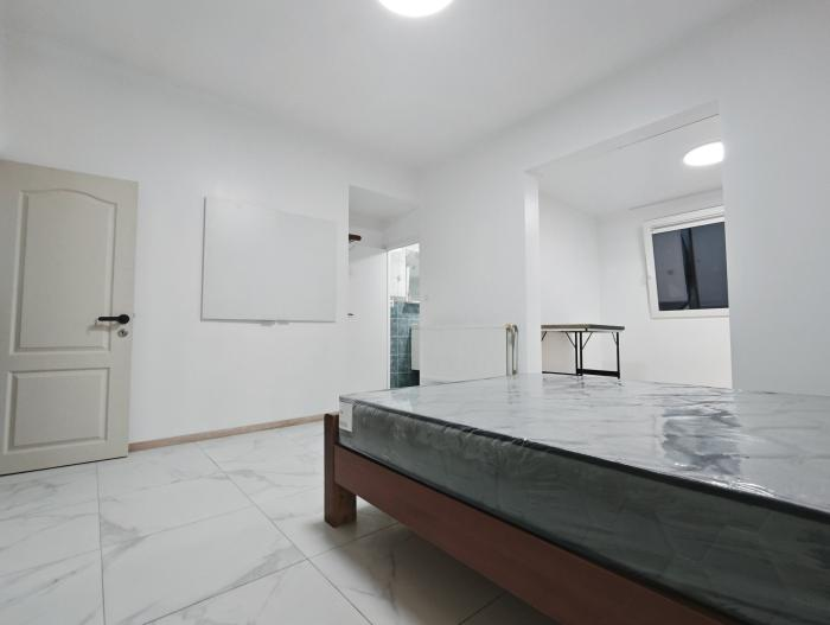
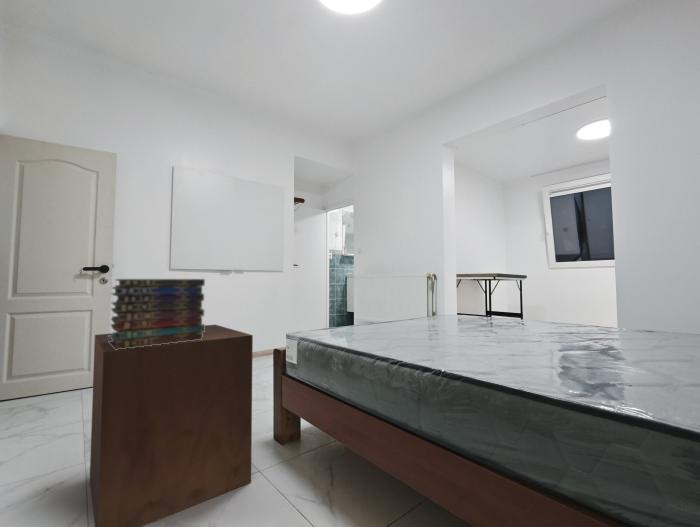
+ book stack [108,278,206,350]
+ nightstand [89,324,254,527]
